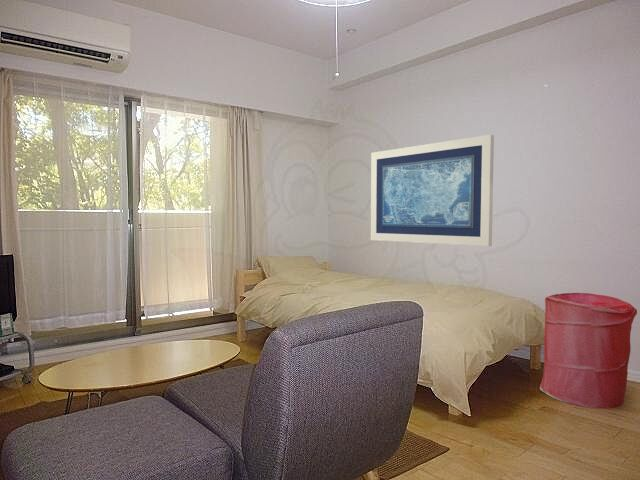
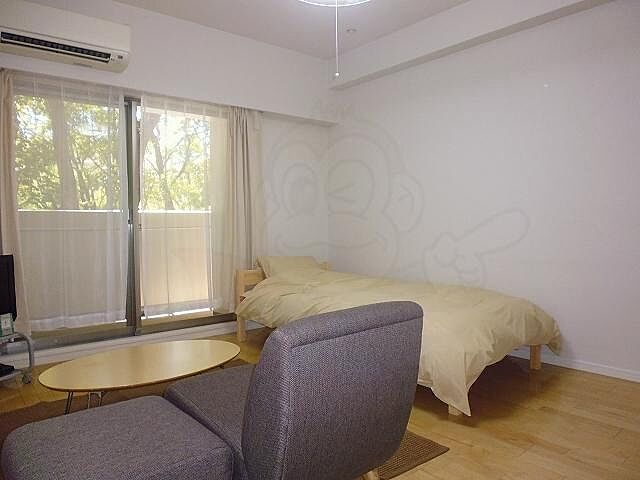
- wall art [370,134,495,247]
- laundry hamper [539,292,638,409]
